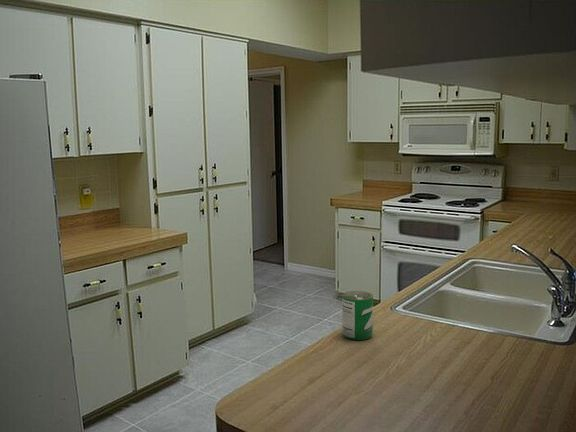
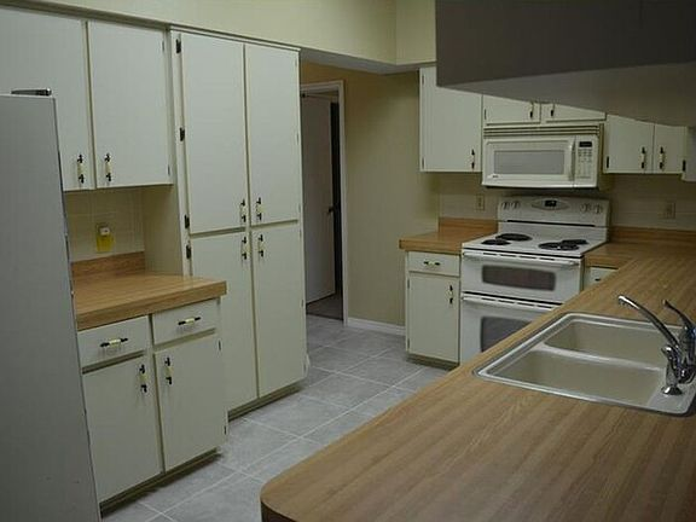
- can [341,290,374,341]
